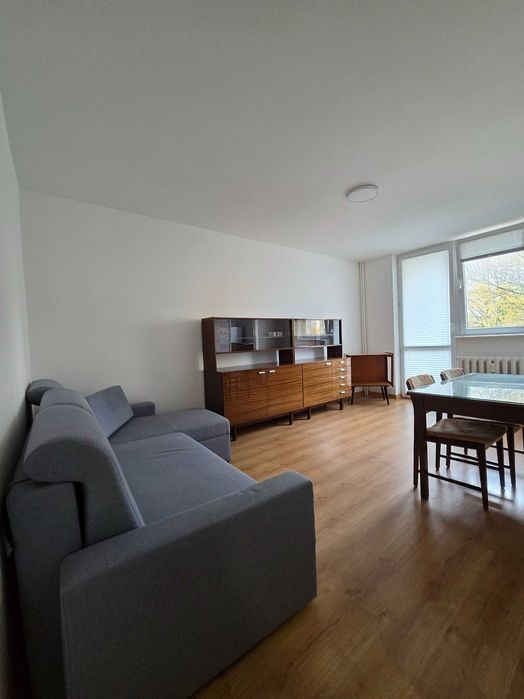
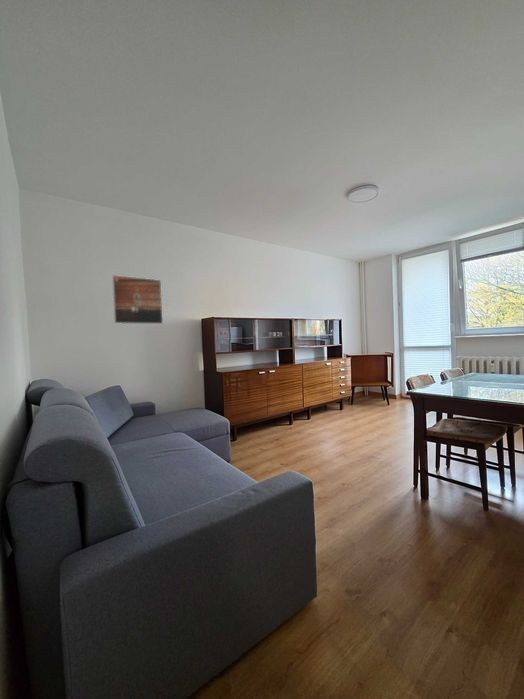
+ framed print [111,274,164,325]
